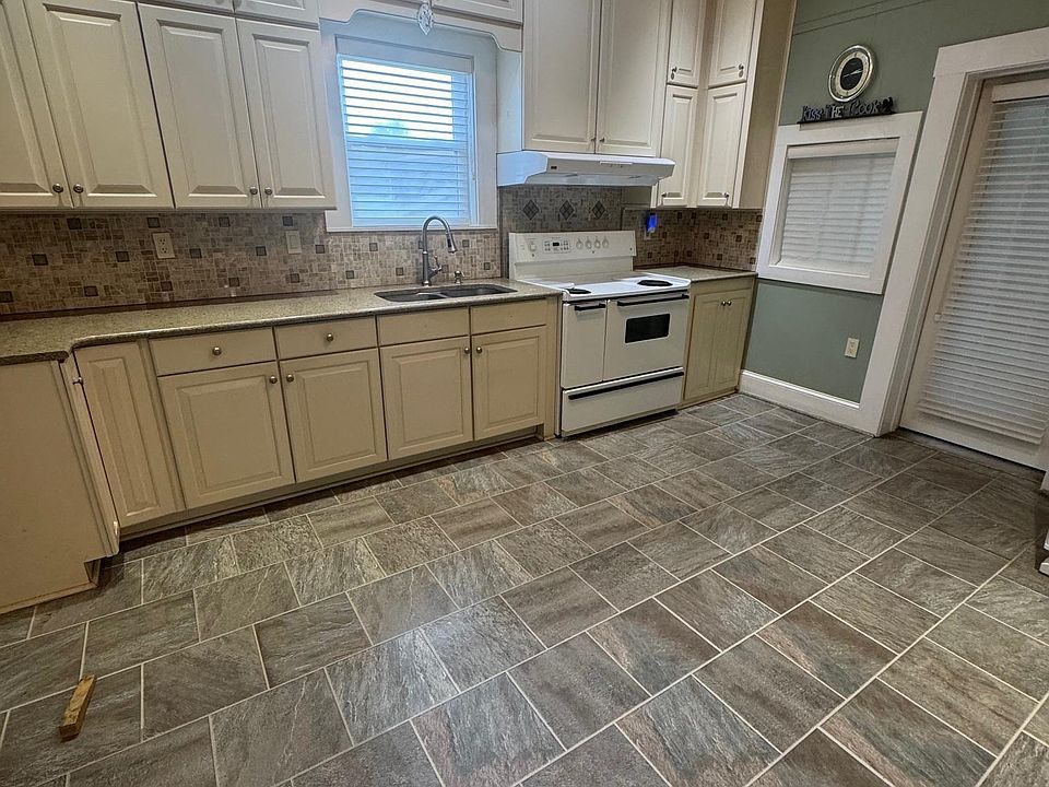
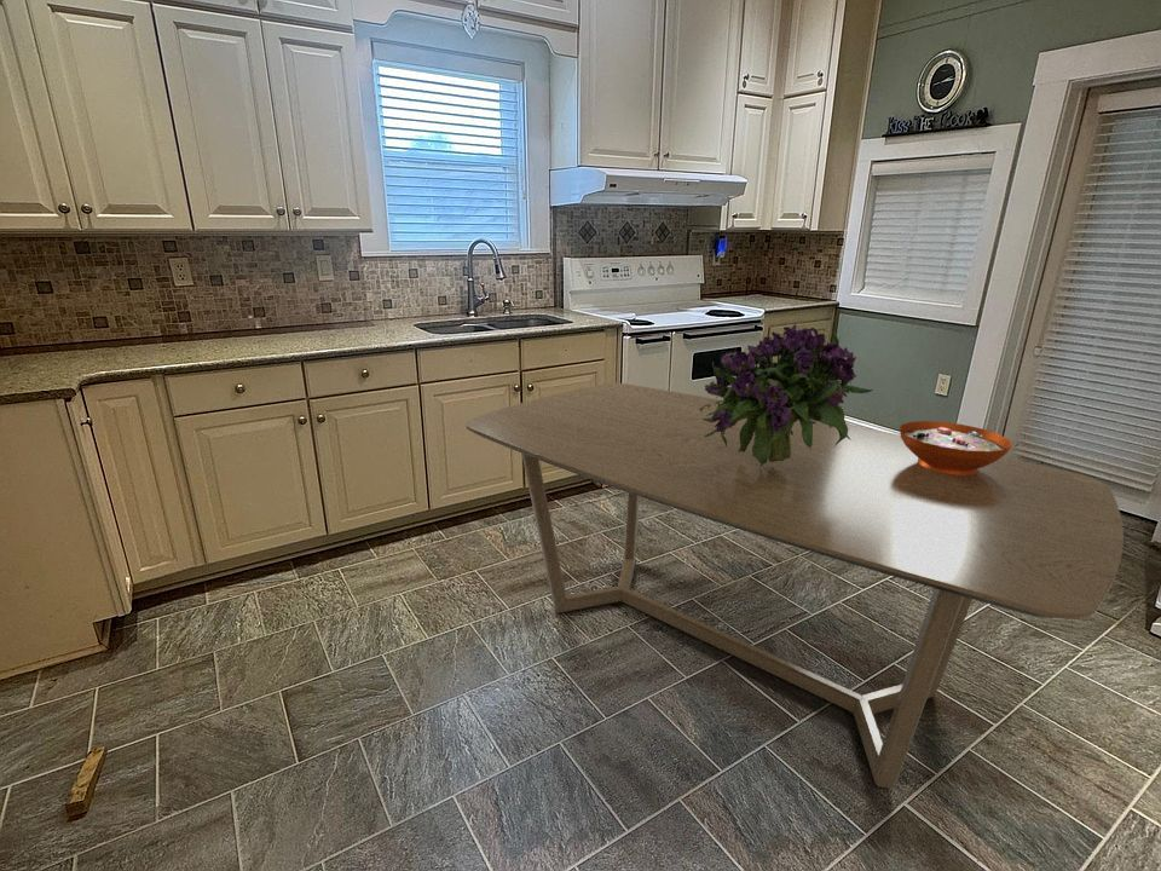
+ bouquet [699,323,874,467]
+ decorative bowl [899,420,1013,475]
+ dining table [464,382,1125,790]
